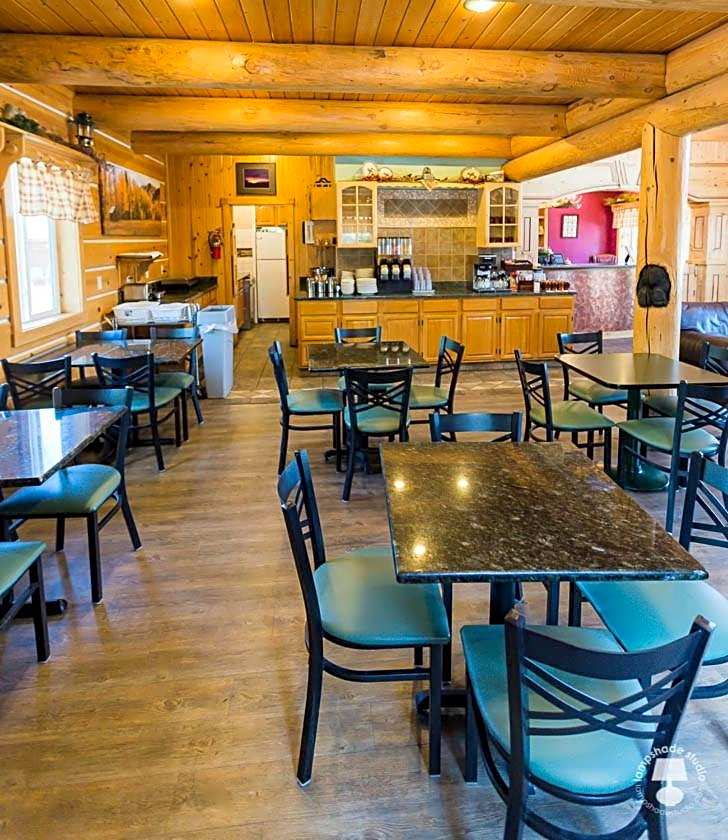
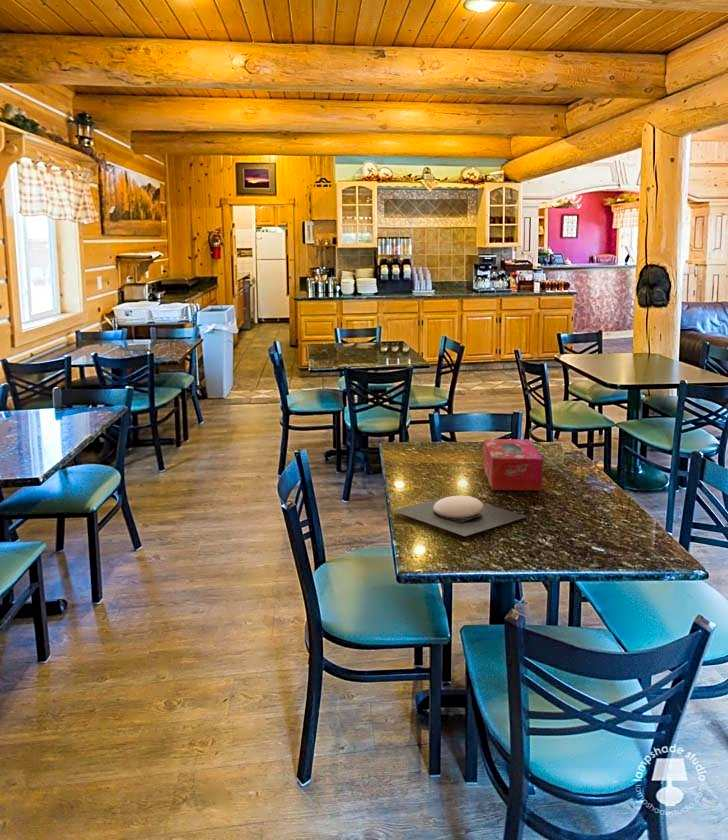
+ plate [391,494,529,537]
+ tissue box [482,438,544,491]
